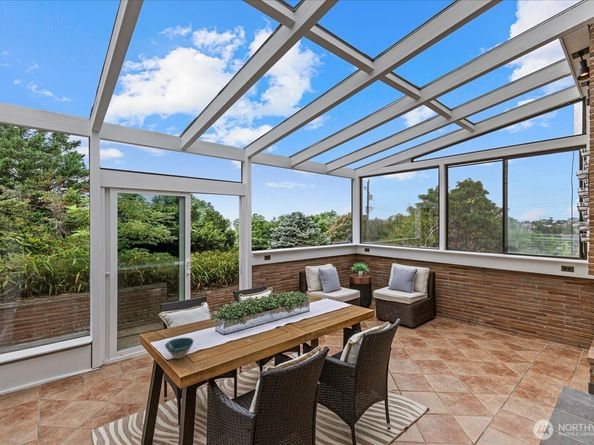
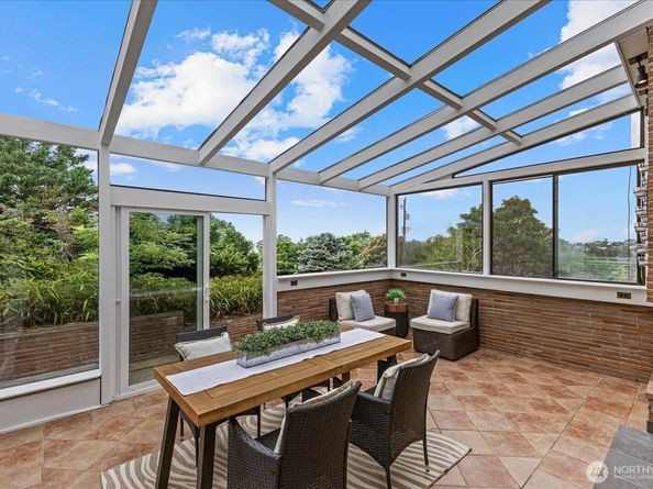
- bowl [164,337,195,360]
